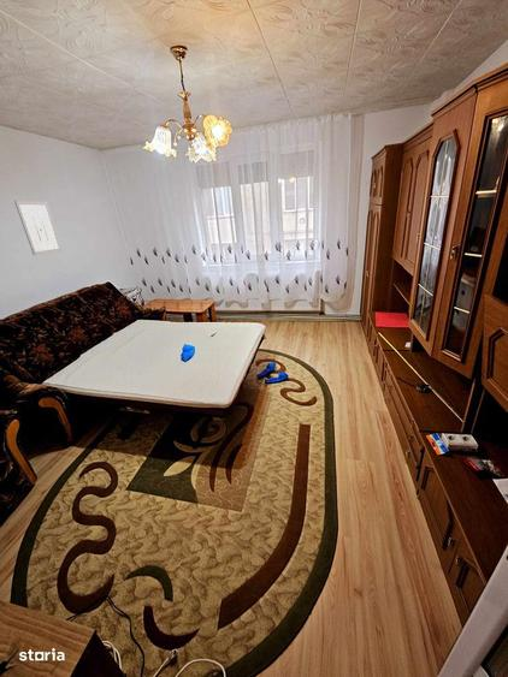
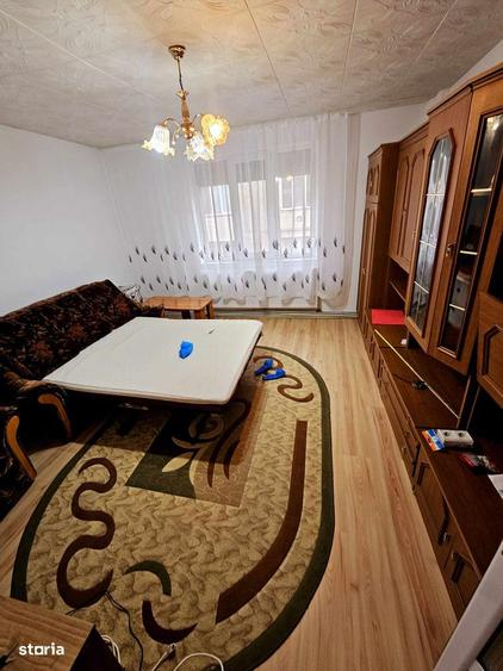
- wall art [13,200,64,256]
